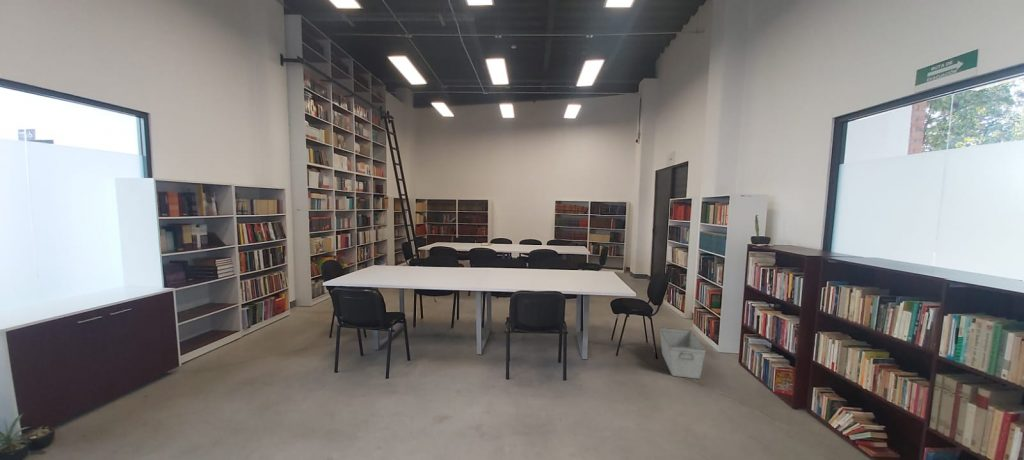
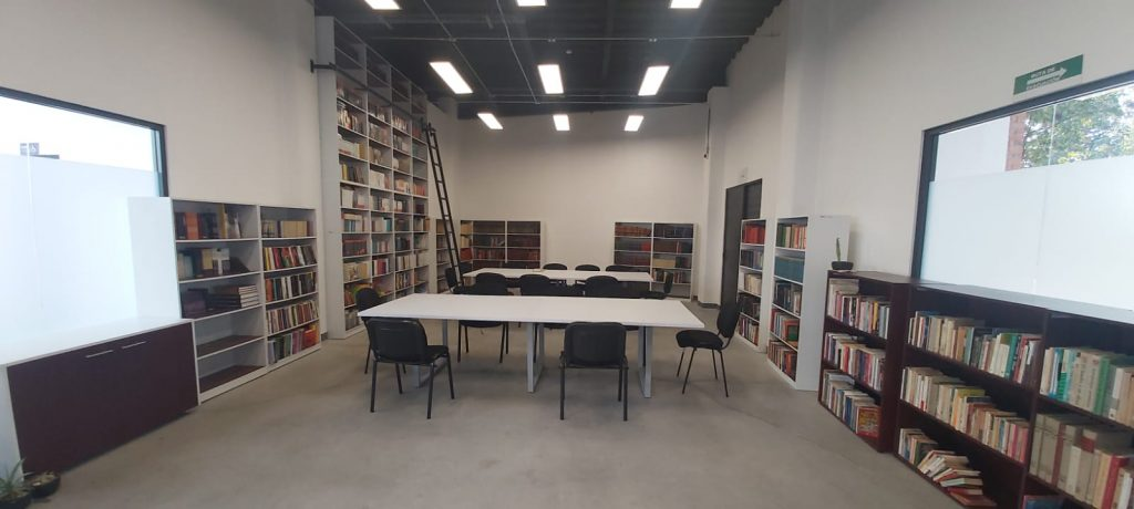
- storage bin [659,326,707,380]
